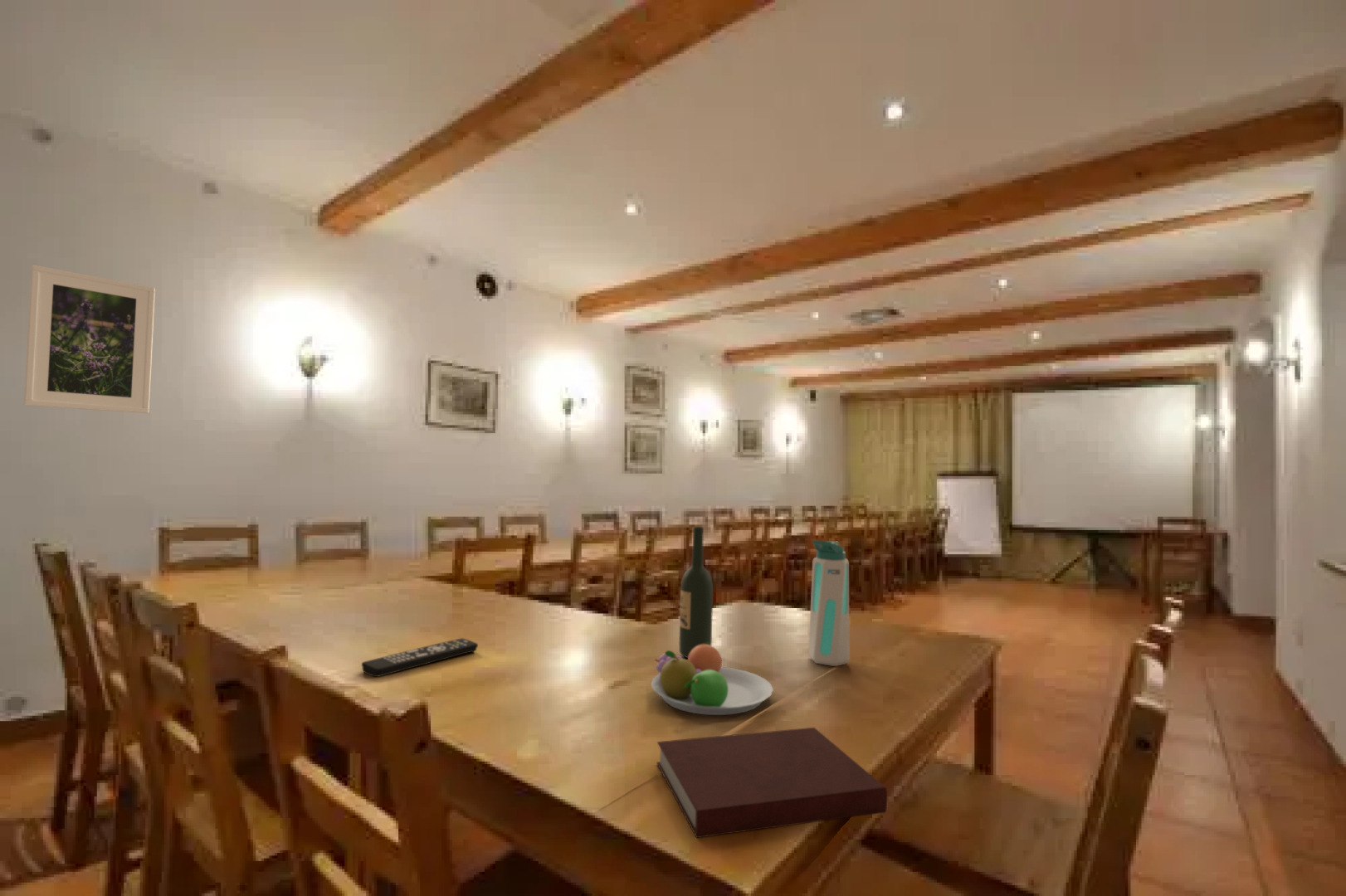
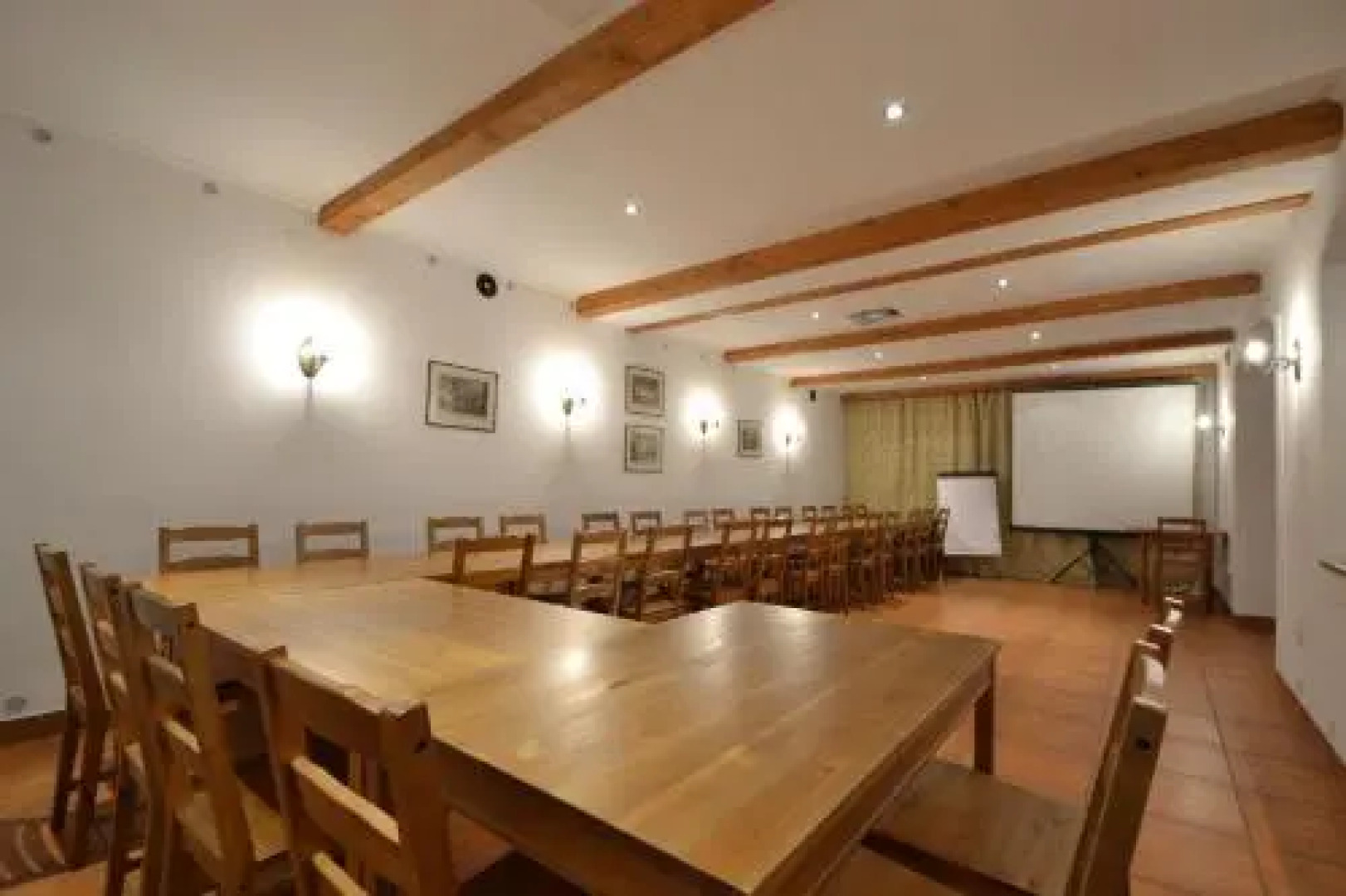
- notebook [656,727,888,839]
- remote control [361,637,479,678]
- water bottle [807,539,851,667]
- fruit bowl [651,643,774,716]
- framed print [23,264,156,414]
- wine bottle [679,526,714,659]
